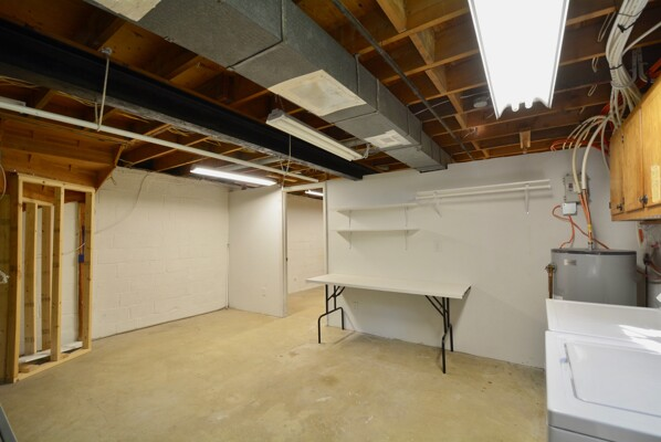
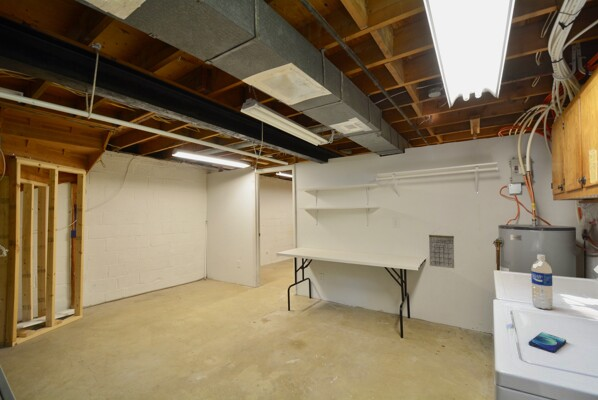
+ calendar [428,228,455,269]
+ smartphone [528,332,567,354]
+ water bottle [530,253,554,310]
